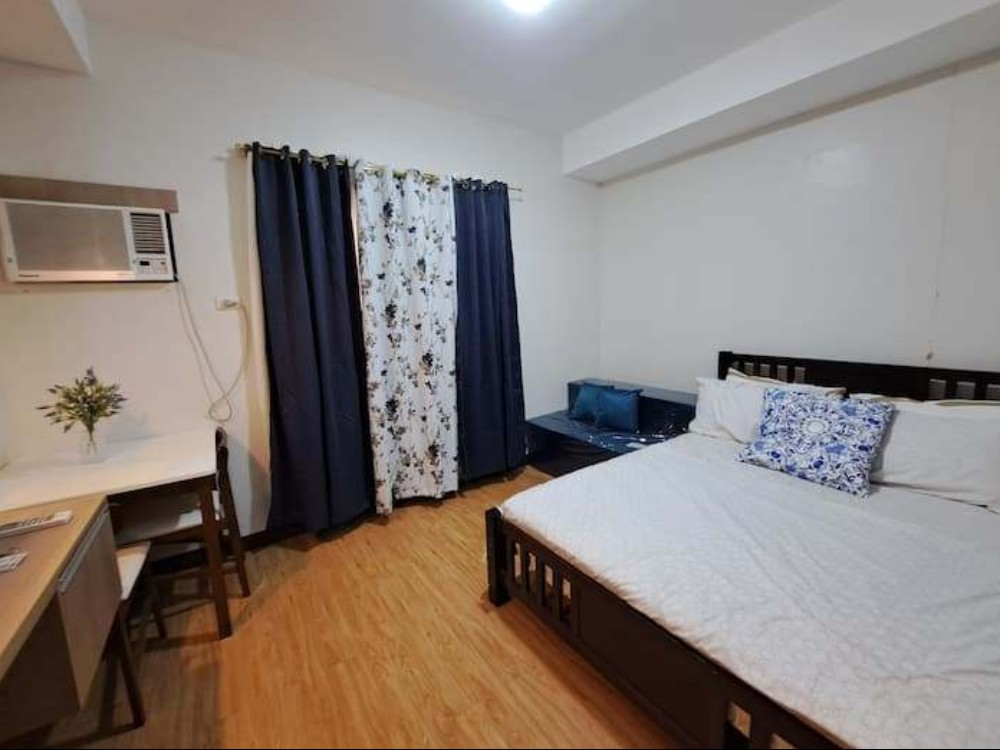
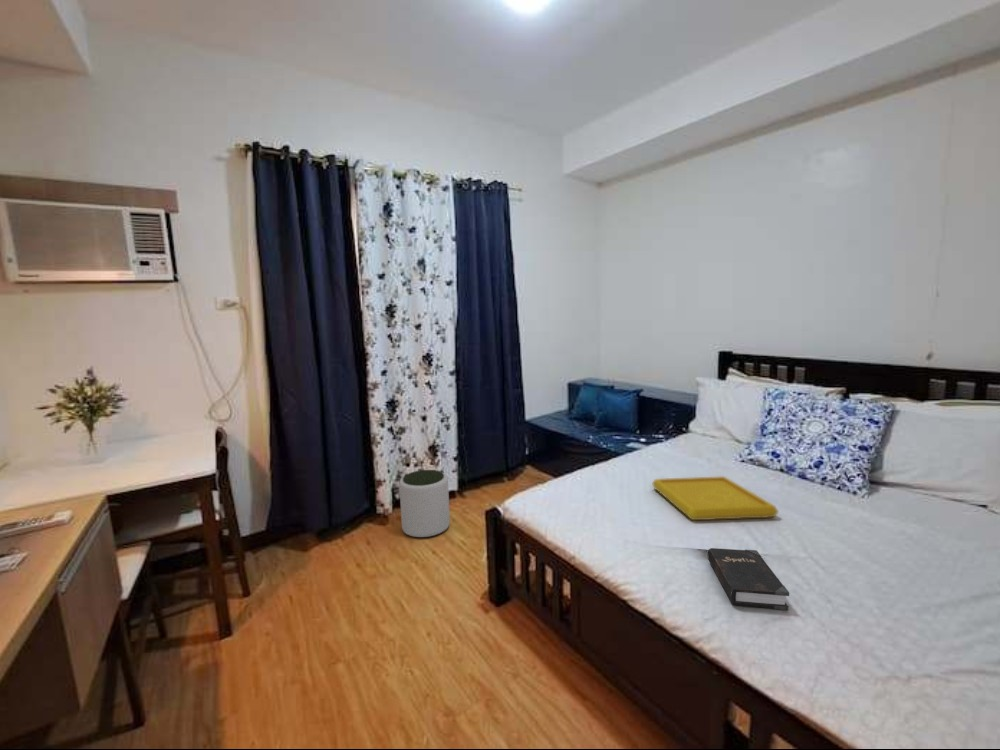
+ serving tray [651,475,779,521]
+ plant pot [398,469,451,538]
+ hardback book [707,547,790,611]
